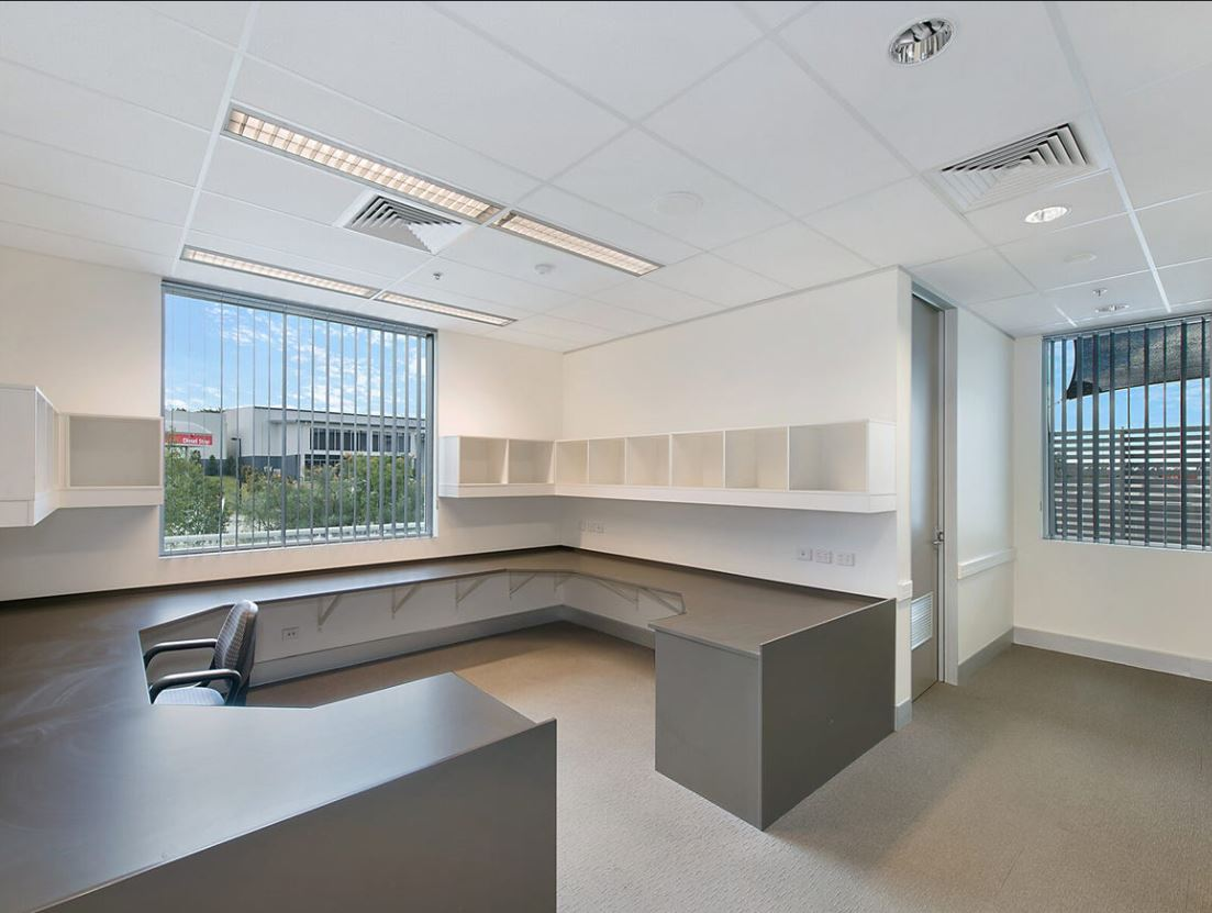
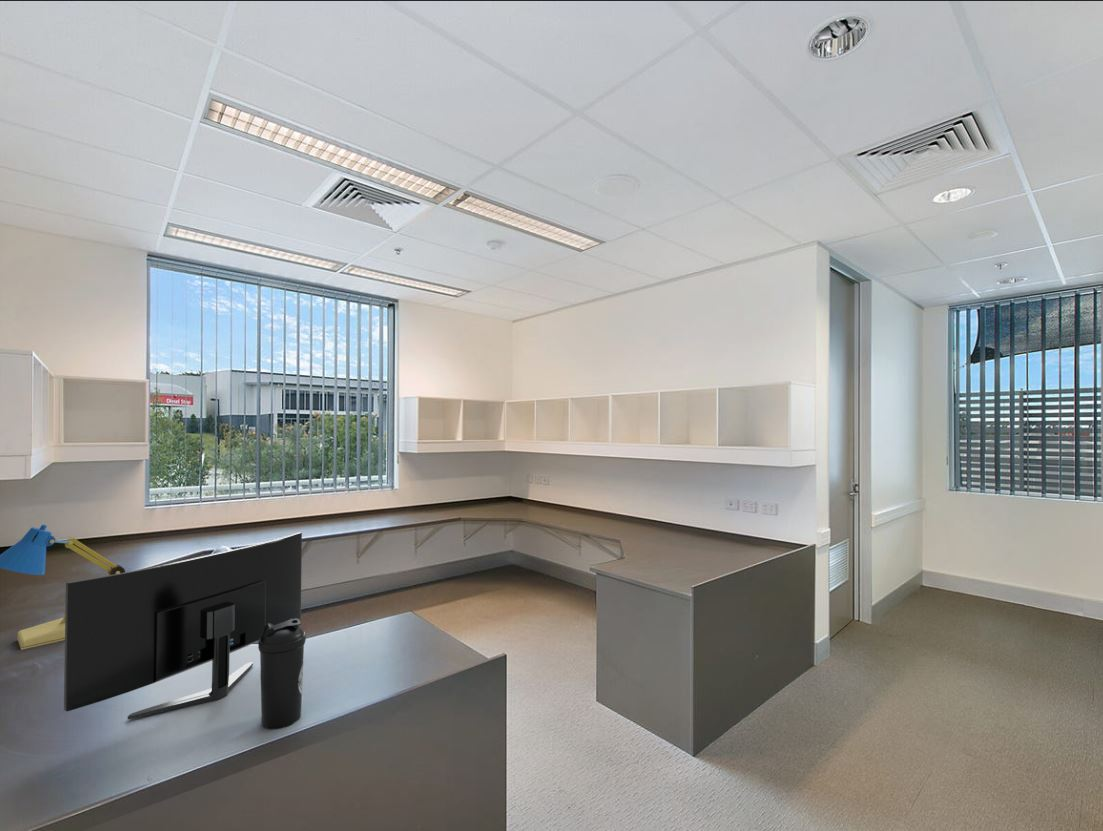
+ water bottle [257,619,307,730]
+ desk lamp [0,524,126,651]
+ monitor [63,531,303,720]
